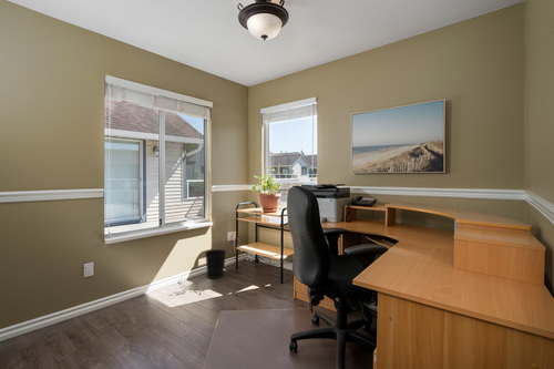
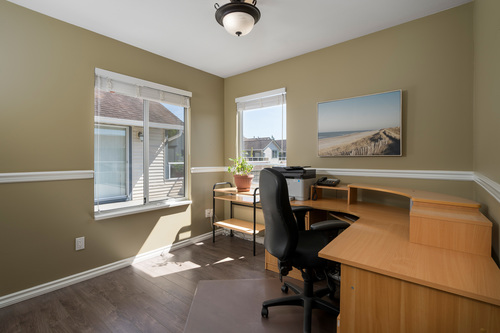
- wastebasket [204,248,227,280]
